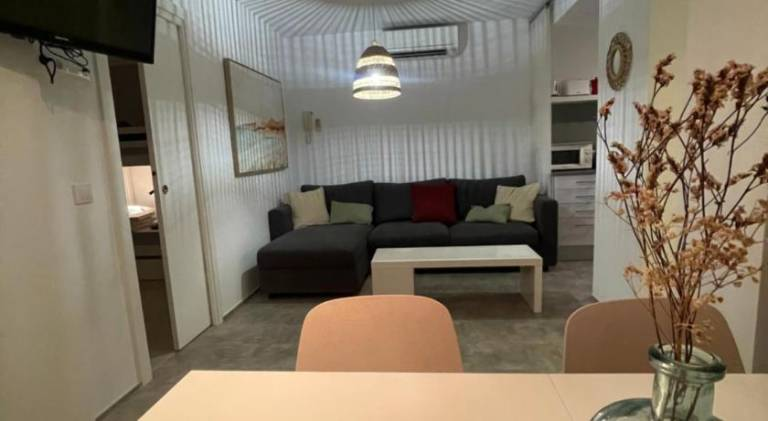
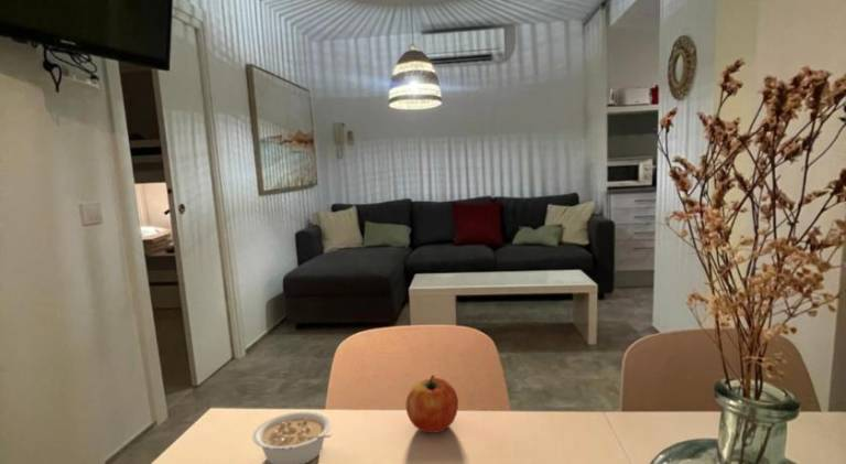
+ legume [251,410,335,464]
+ fruit [404,375,459,434]
